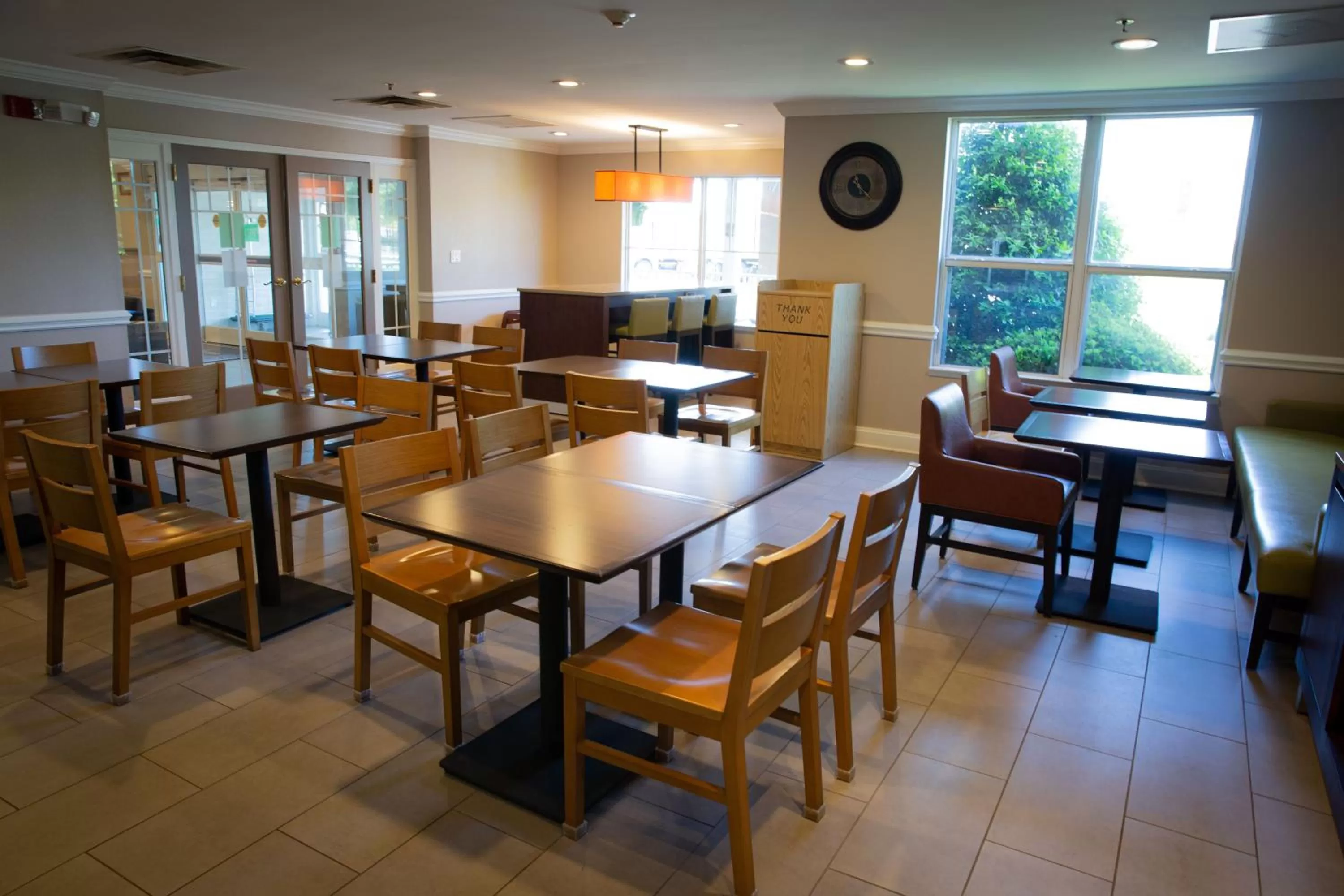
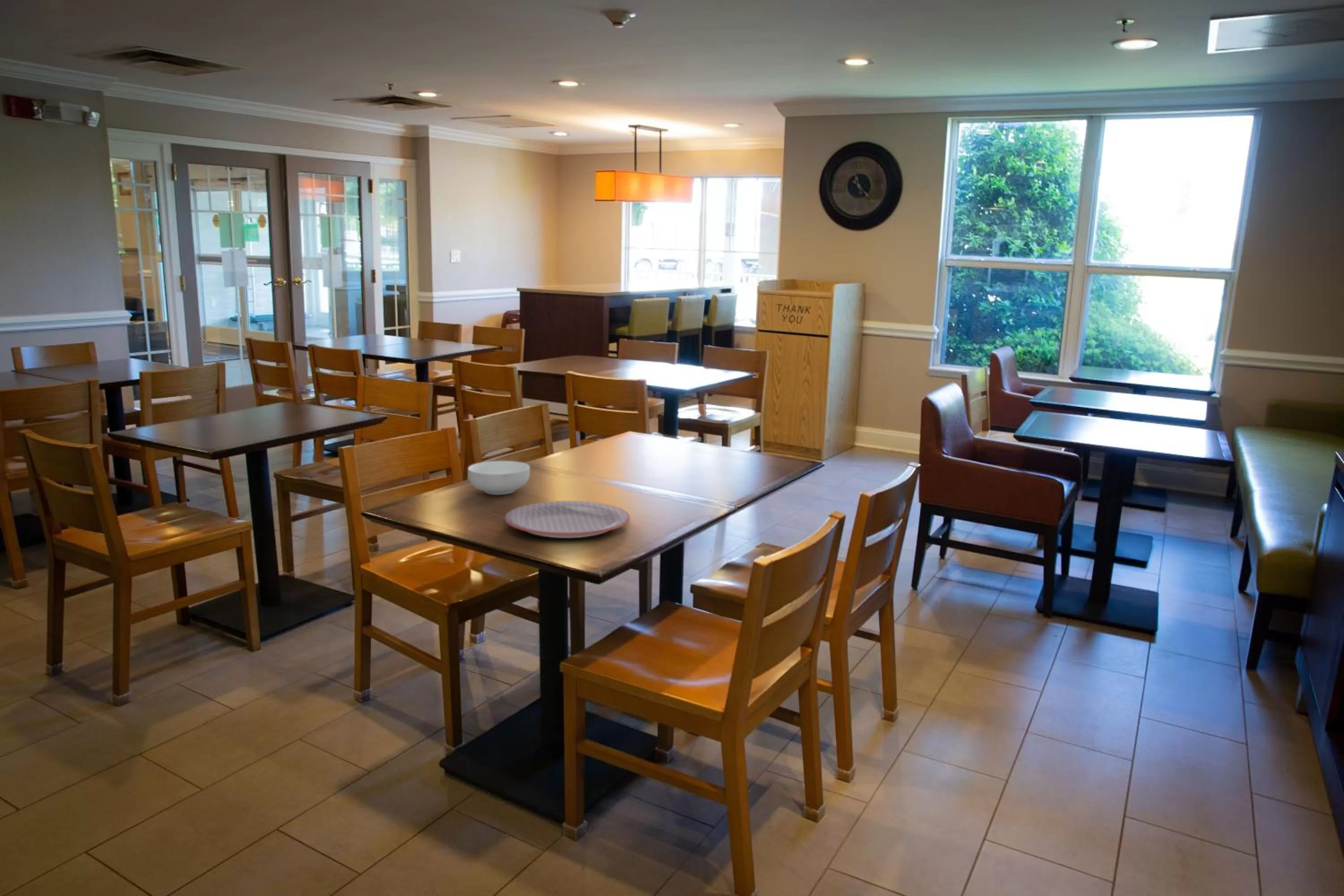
+ cereal bowl [467,461,530,495]
+ plate [504,500,630,538]
